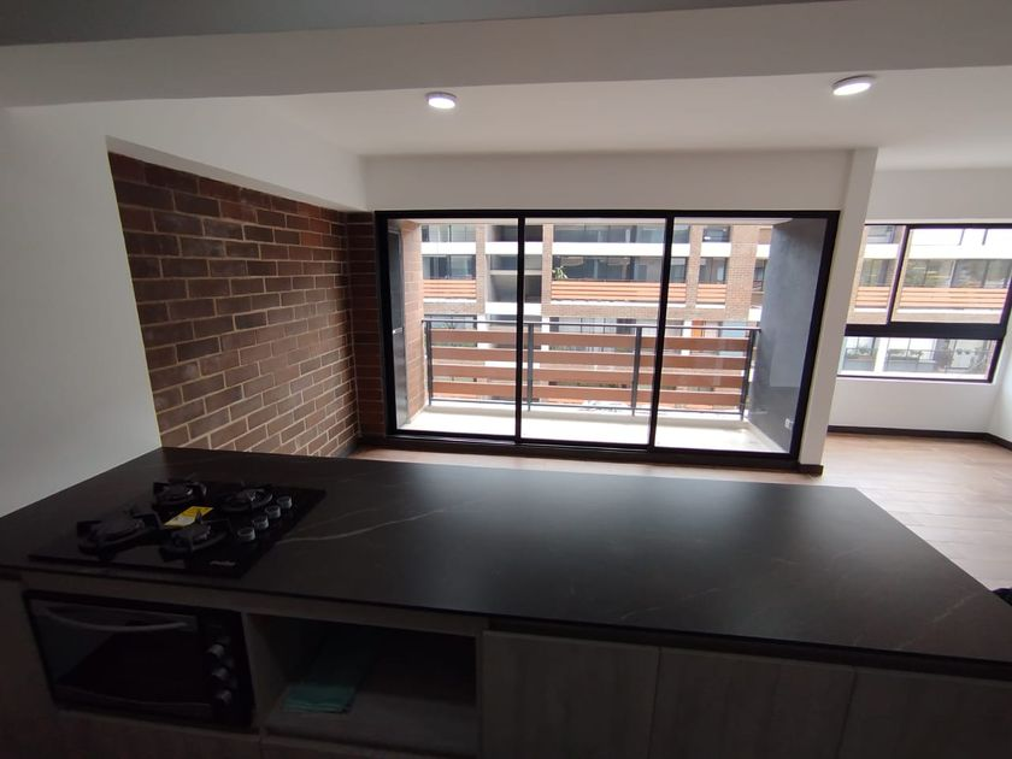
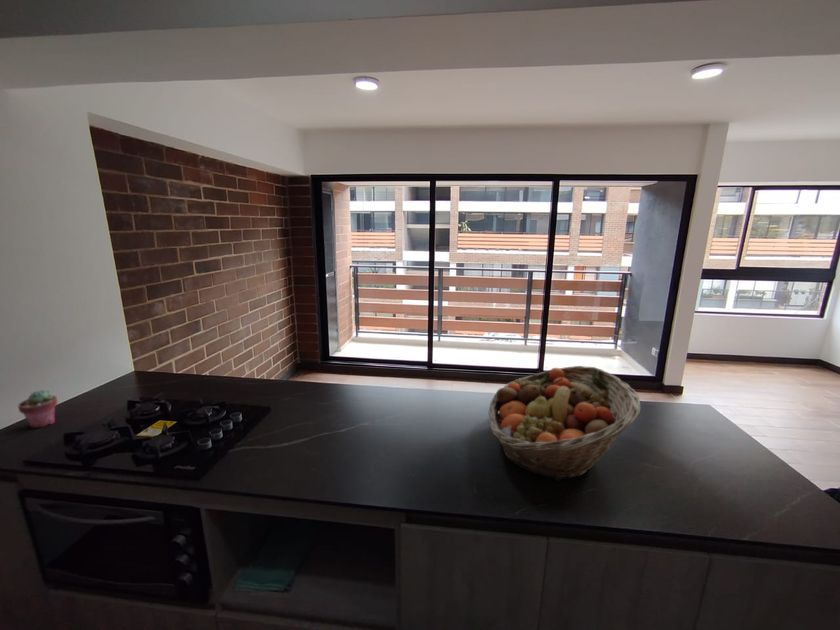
+ fruit basket [488,365,641,482]
+ potted succulent [17,389,58,429]
